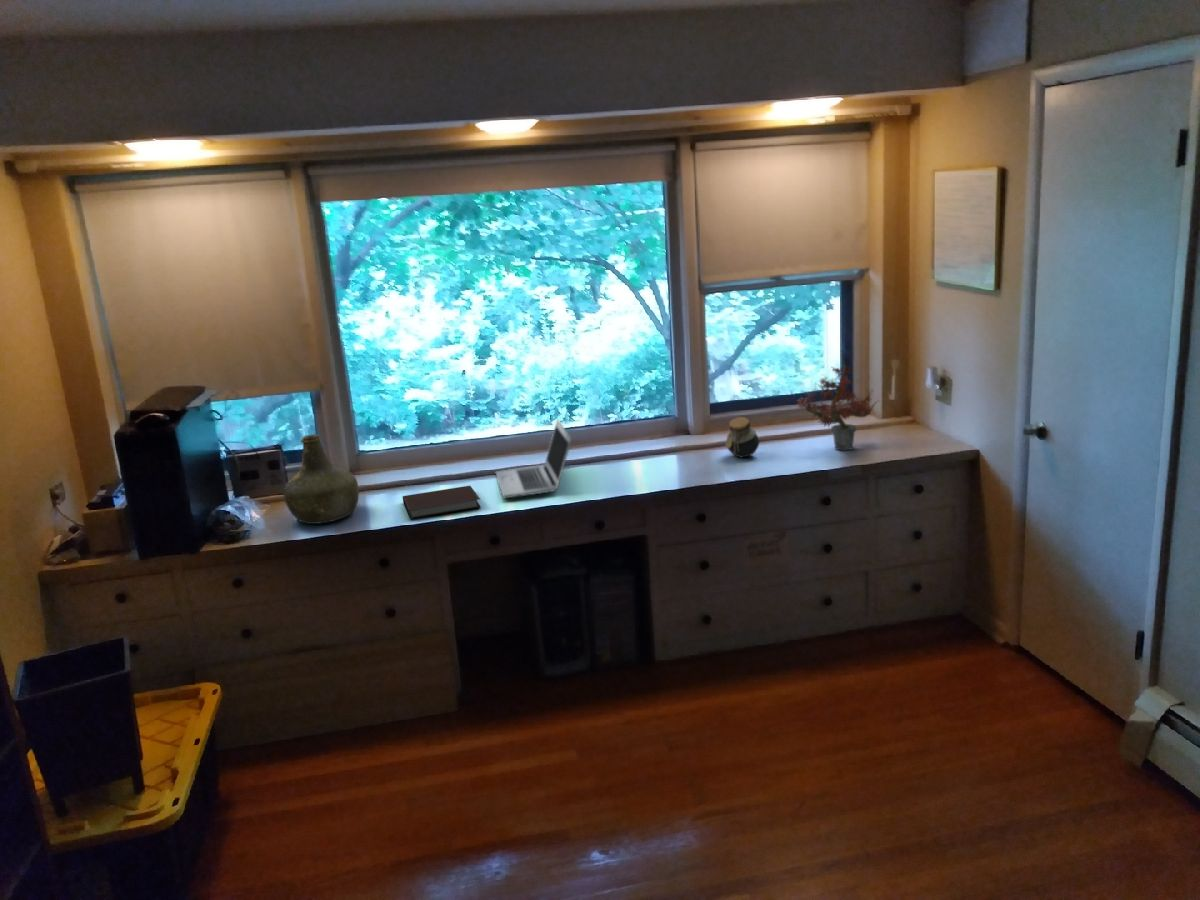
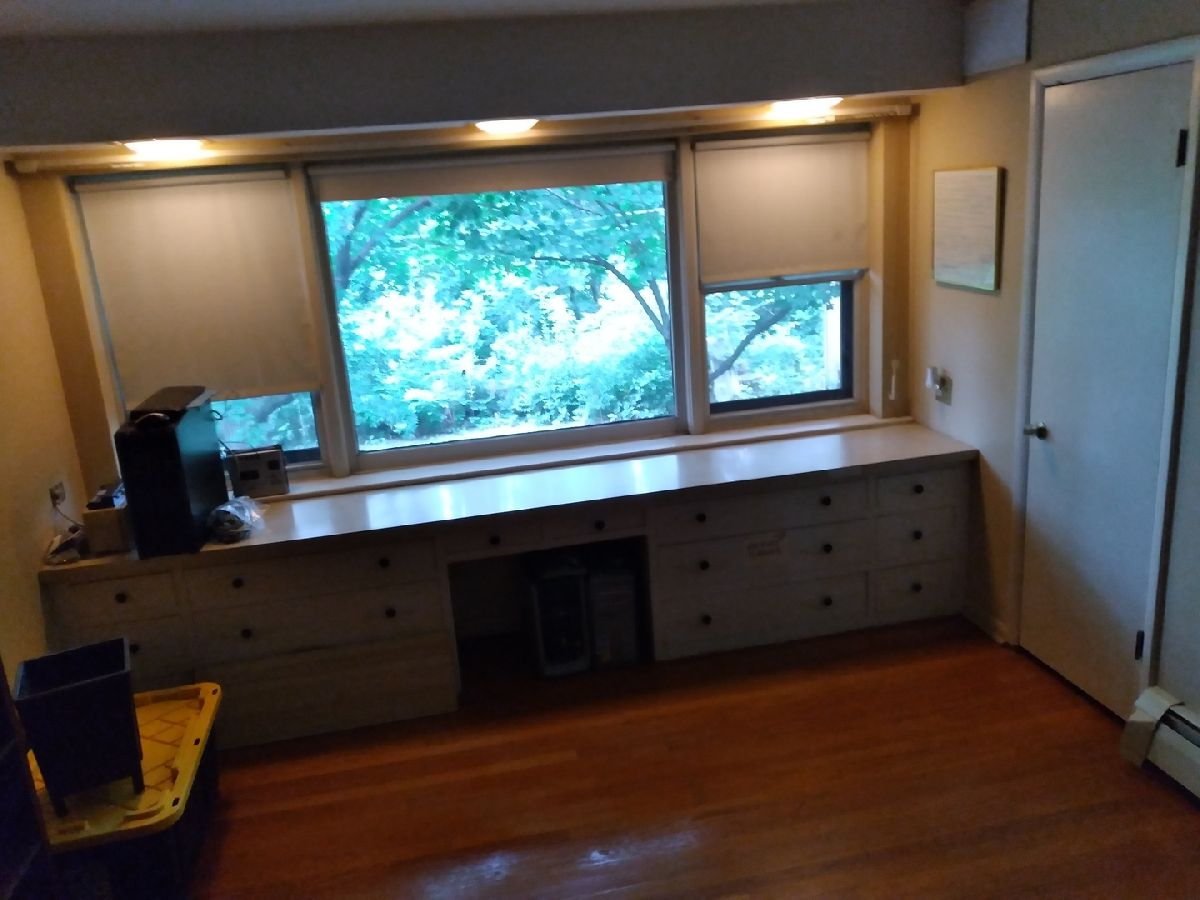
- bottle [282,433,360,525]
- laptop [495,418,573,500]
- potted plant [796,349,879,451]
- notebook [401,485,482,520]
- jar [724,416,760,459]
